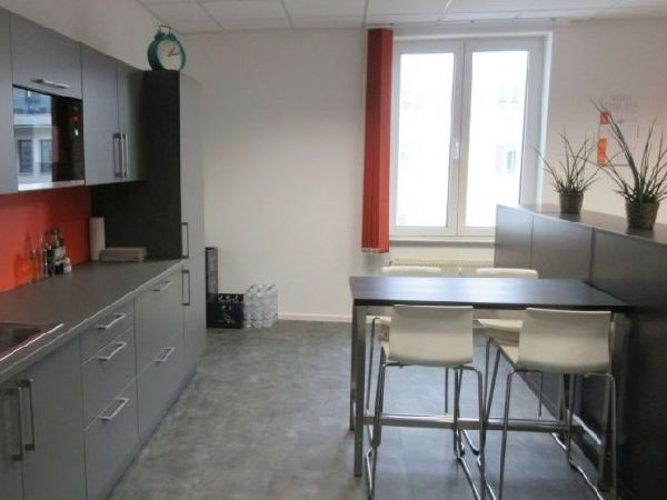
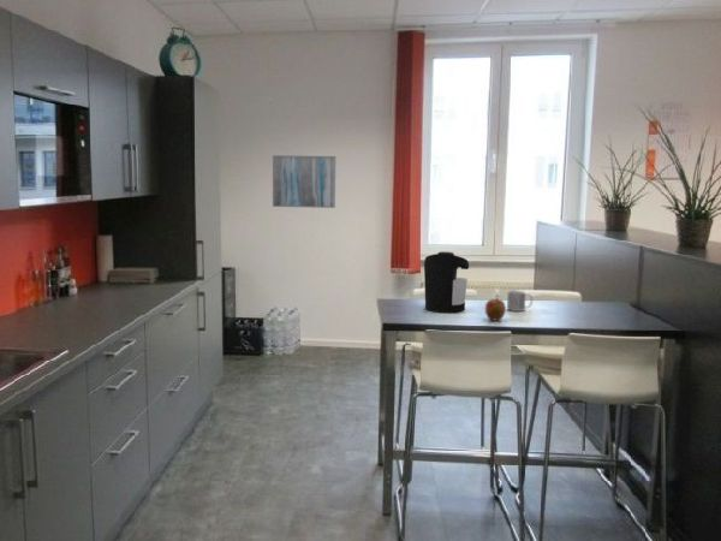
+ mug [506,290,534,313]
+ coffee maker [423,250,470,314]
+ apple [484,297,507,322]
+ wall art [272,154,336,209]
